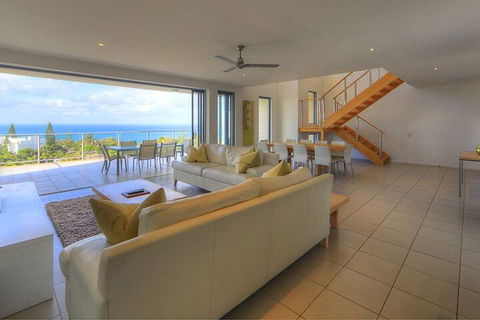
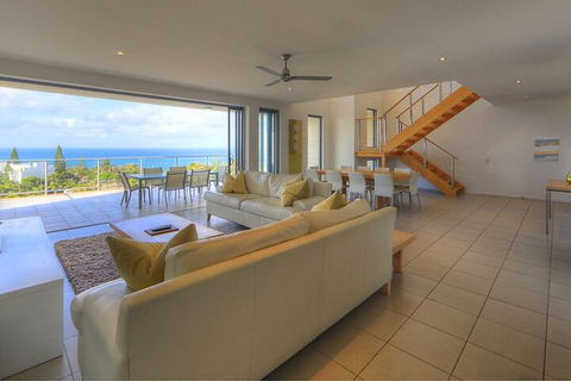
+ wall art [533,136,560,163]
